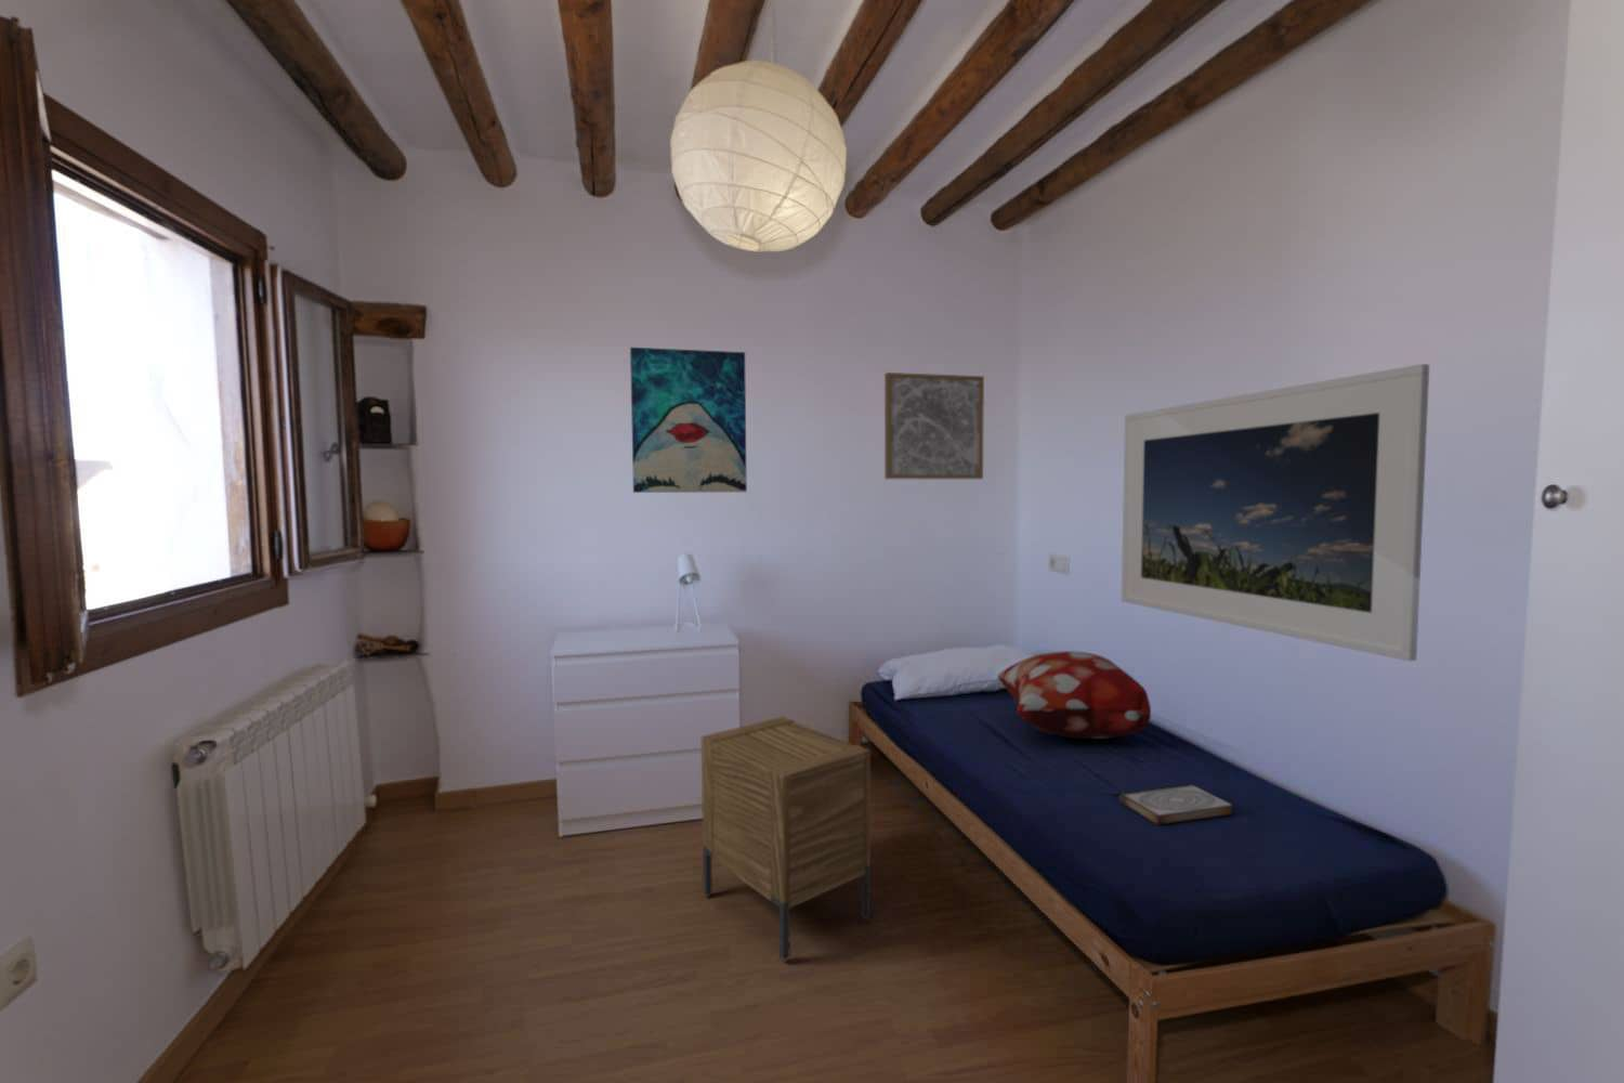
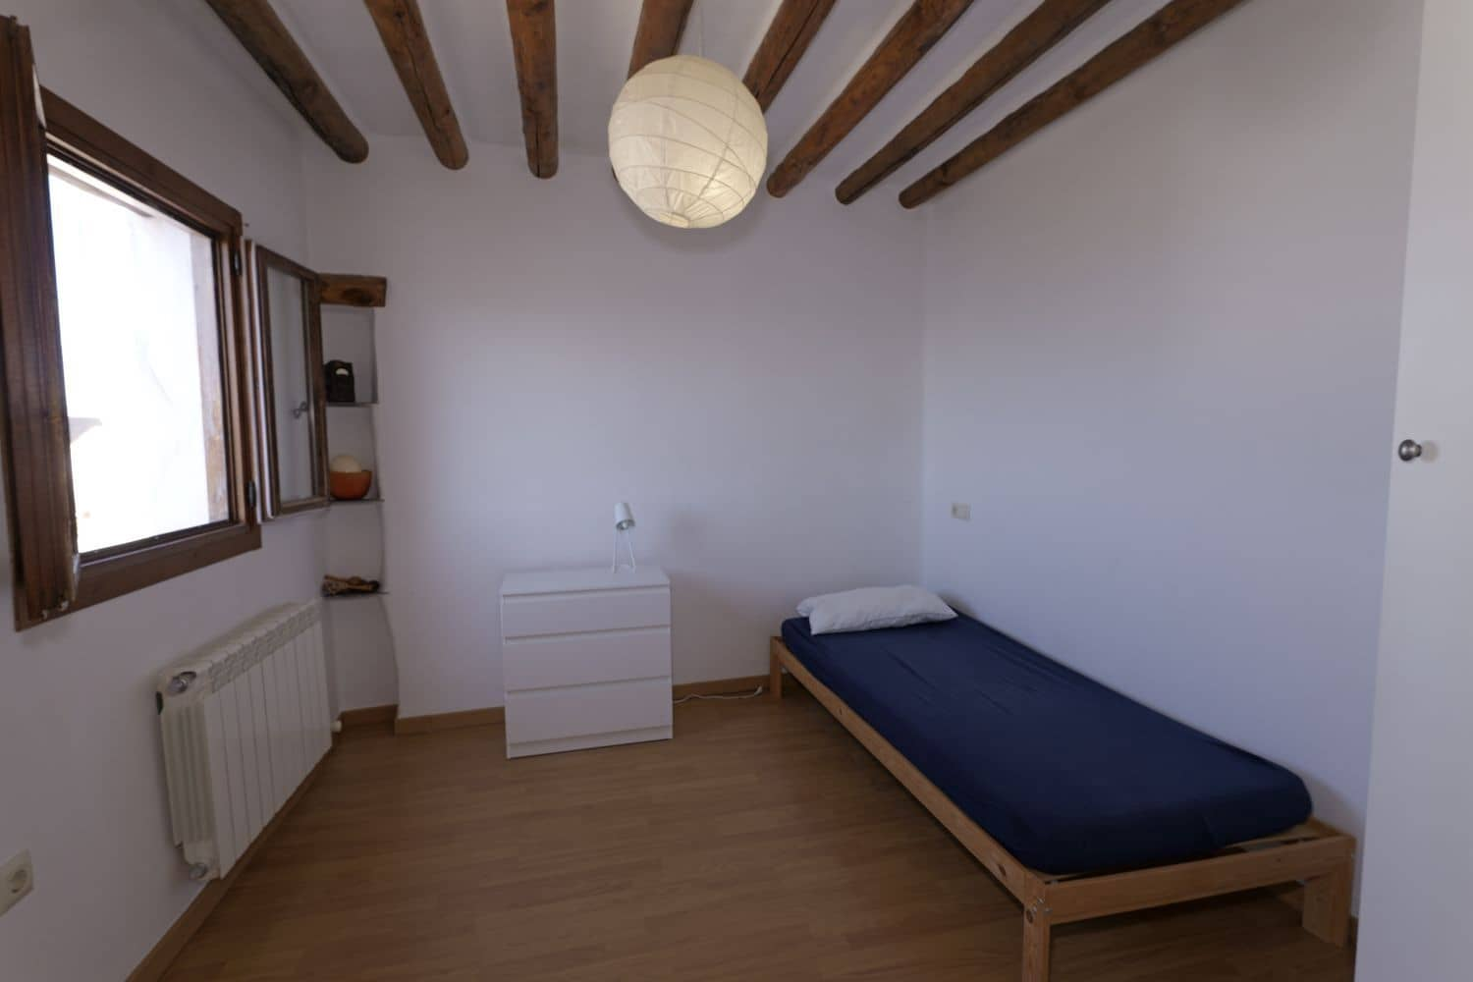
- book [1118,783,1234,827]
- nightstand [701,716,871,962]
- wall art [883,371,985,480]
- decorative pillow [996,650,1152,740]
- wall art [630,347,748,494]
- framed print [1120,363,1431,661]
